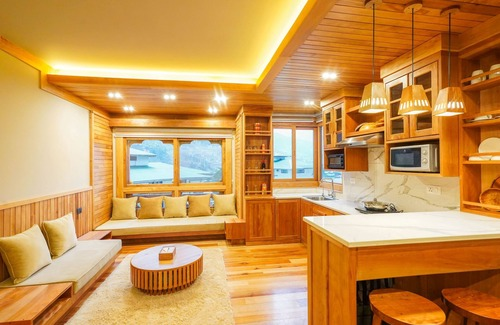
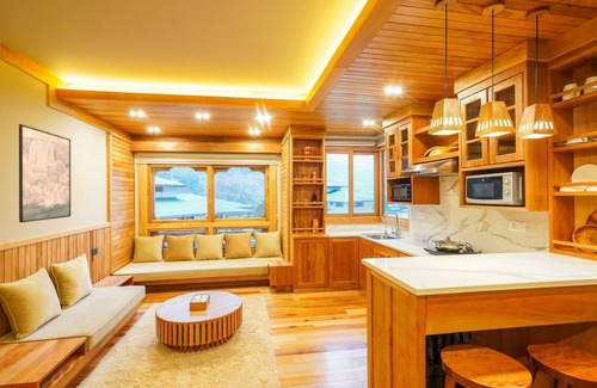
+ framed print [18,123,72,223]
